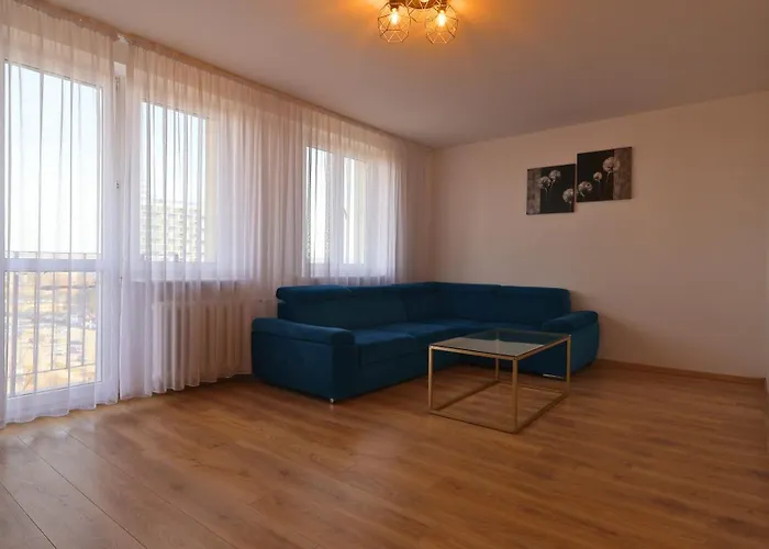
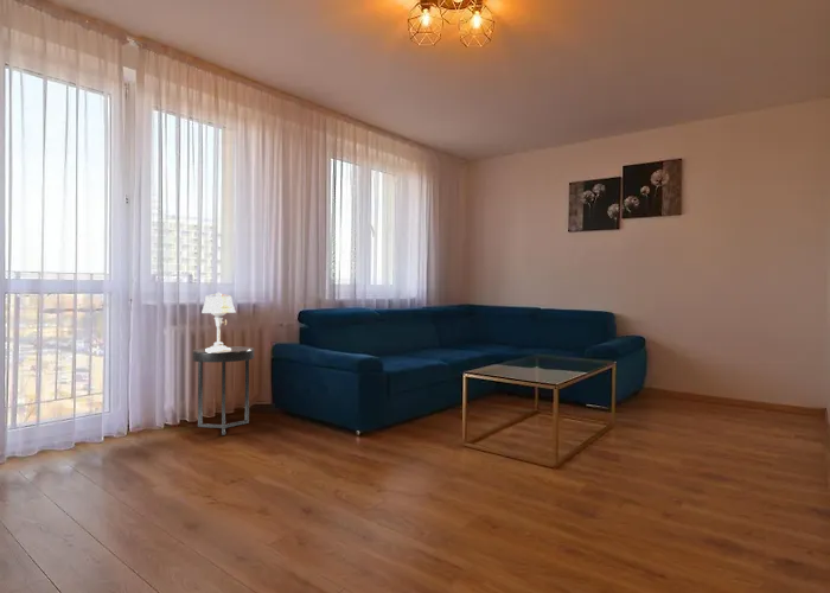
+ table lamp [200,291,237,351]
+ side table [191,345,255,436]
